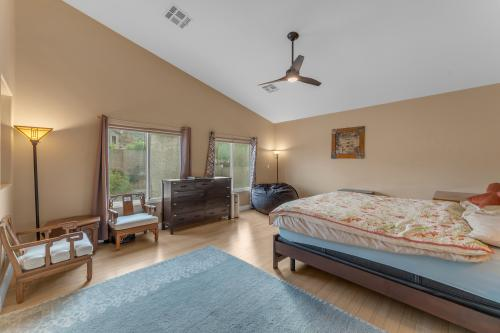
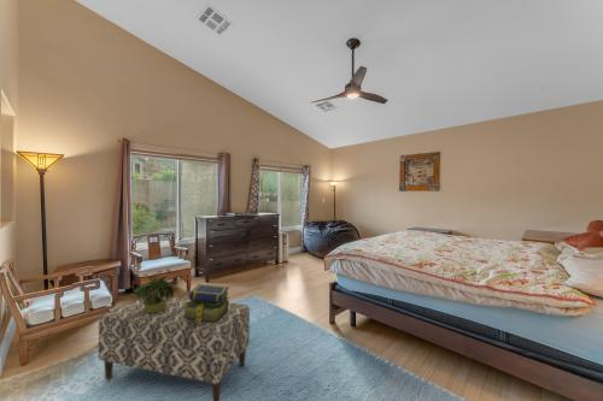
+ bench [98,295,251,401]
+ stack of books [182,283,230,324]
+ potted plant [133,269,180,313]
